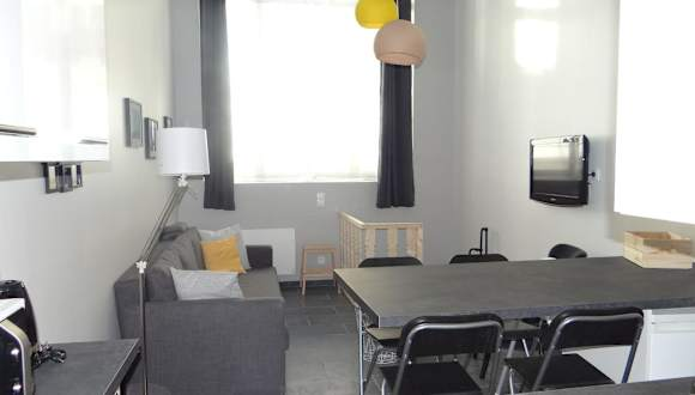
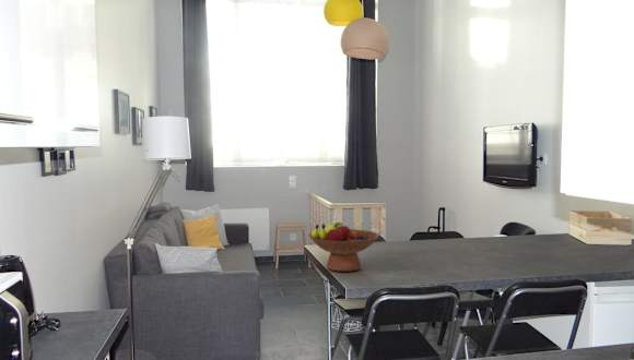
+ fruit bowl [307,221,380,273]
